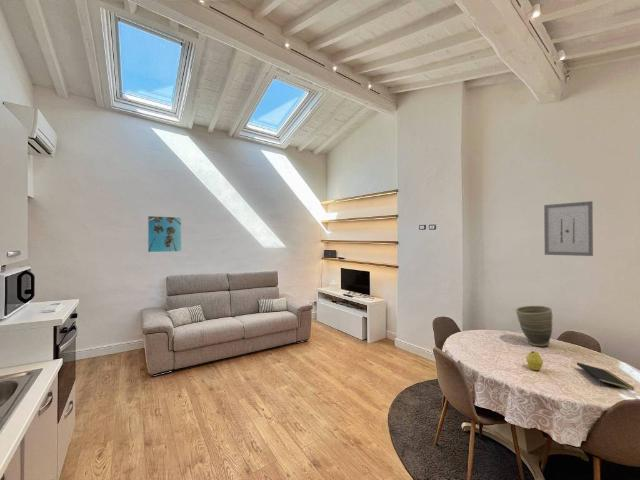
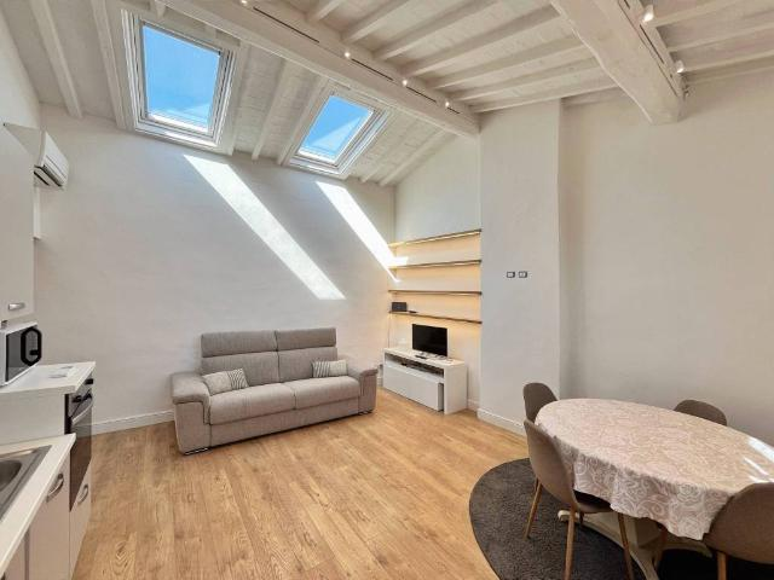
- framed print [147,215,182,253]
- fruit [525,350,544,371]
- vase [515,305,553,347]
- wall art [543,200,594,257]
- notepad [576,362,635,391]
